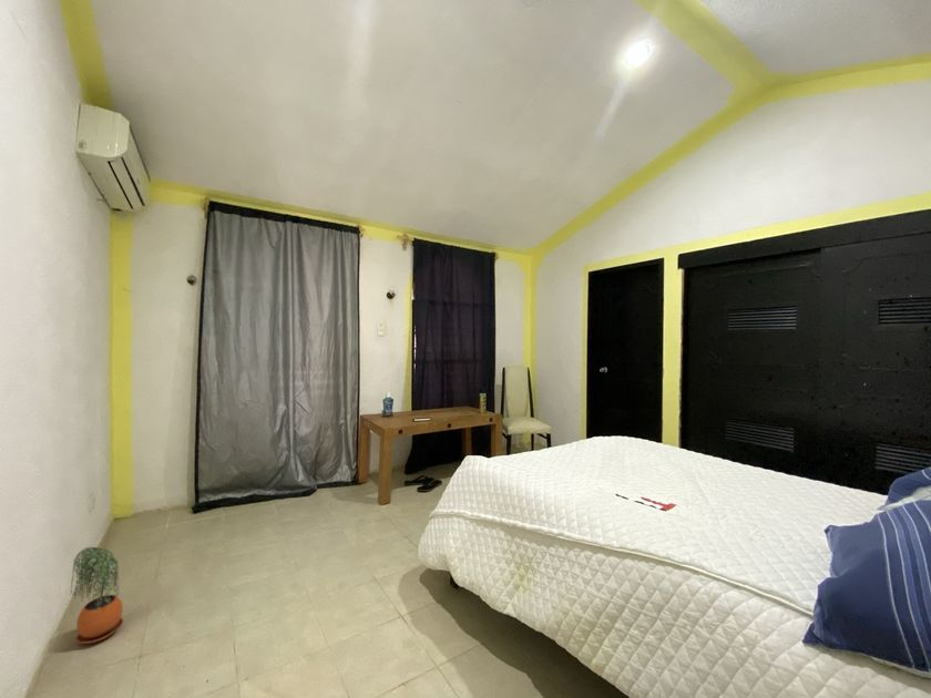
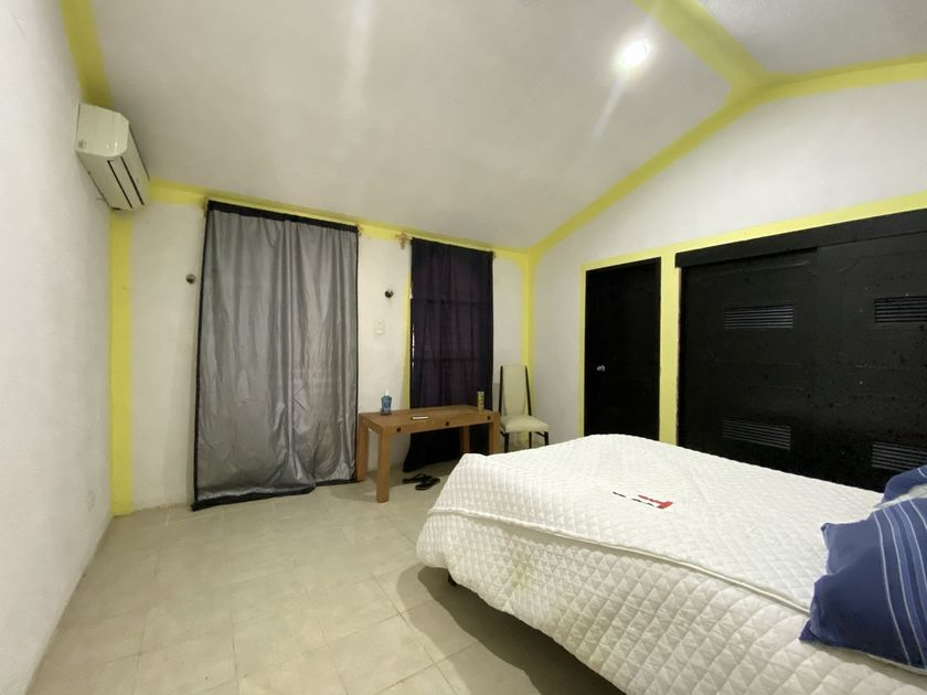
- potted plant [69,546,124,645]
